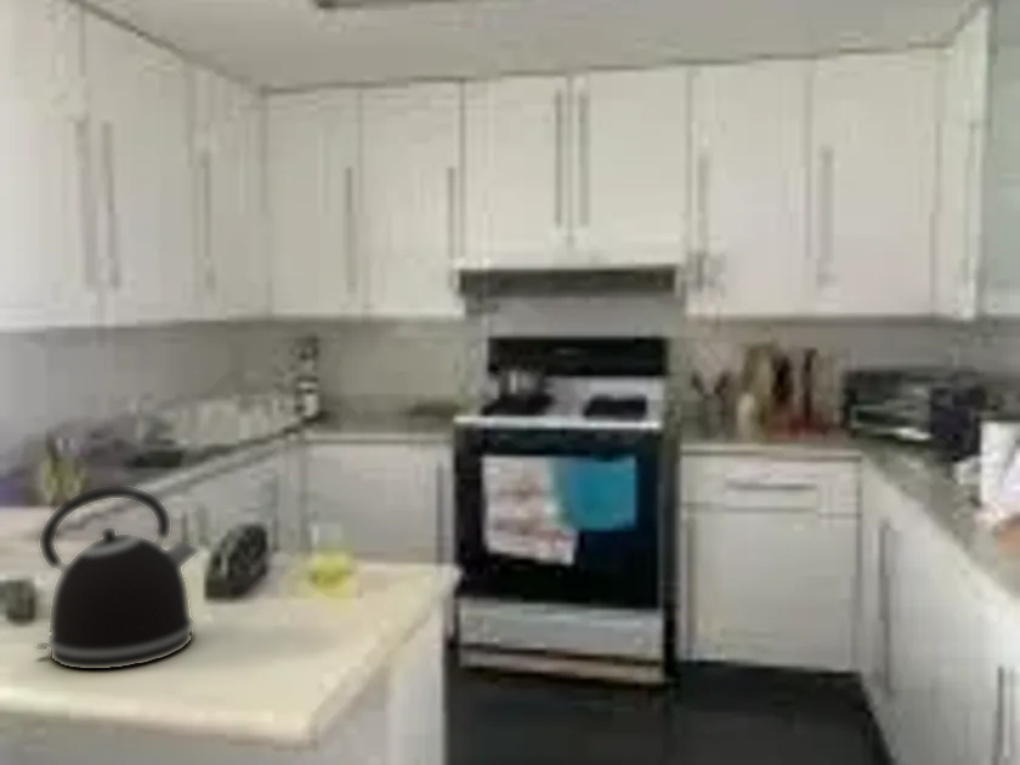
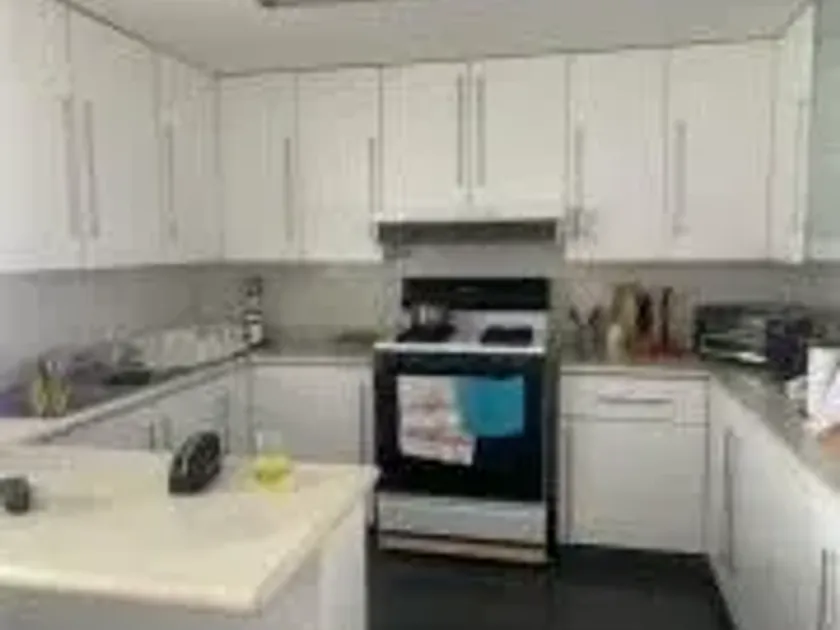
- kettle [35,484,200,670]
